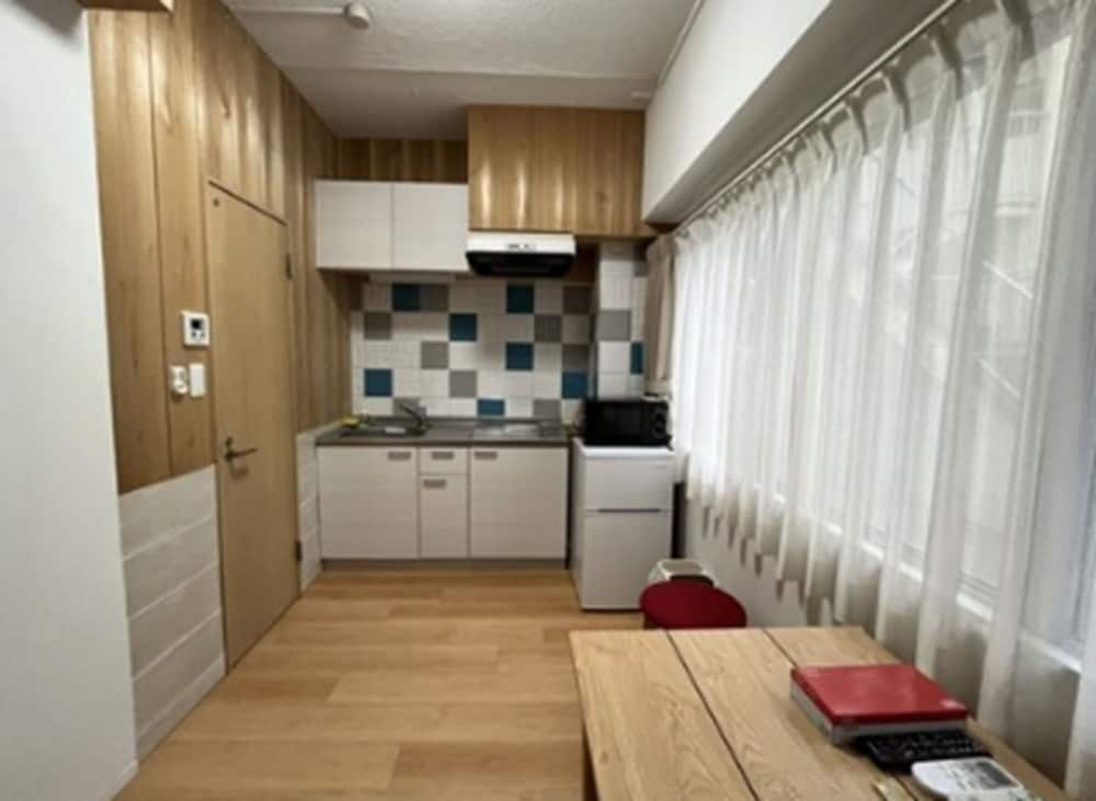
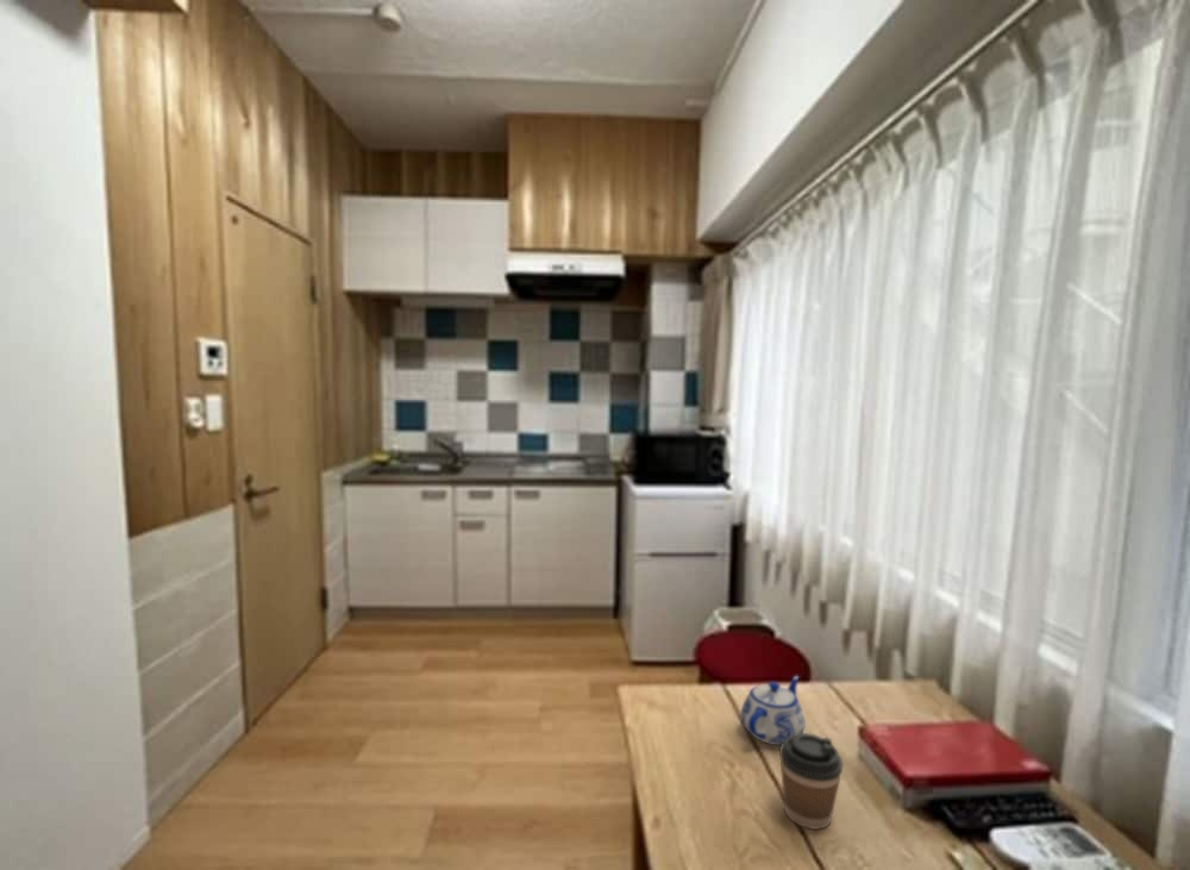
+ coffee cup [778,732,844,831]
+ teapot [739,675,807,746]
